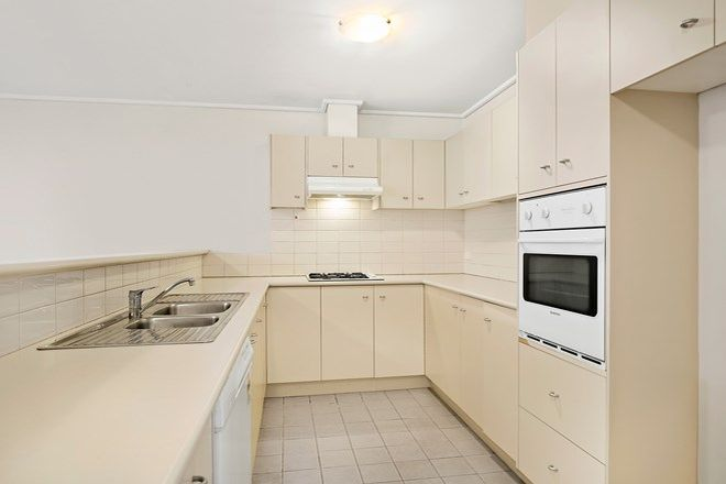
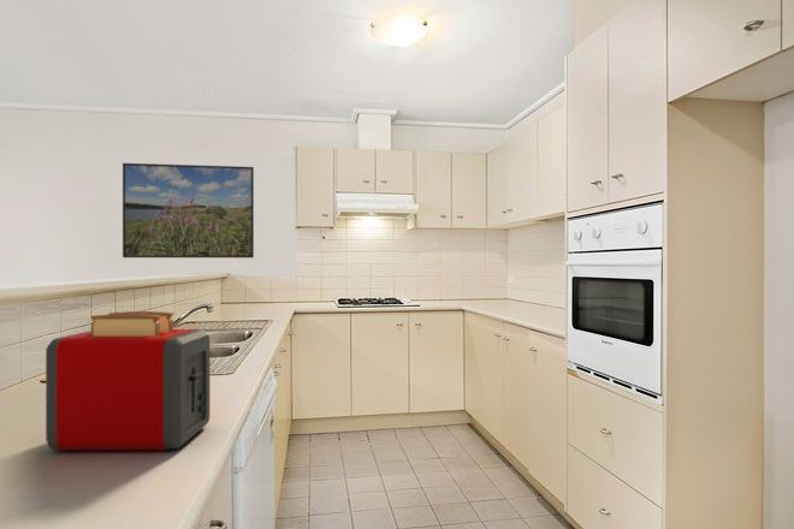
+ toaster [45,310,211,451]
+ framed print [122,162,255,258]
